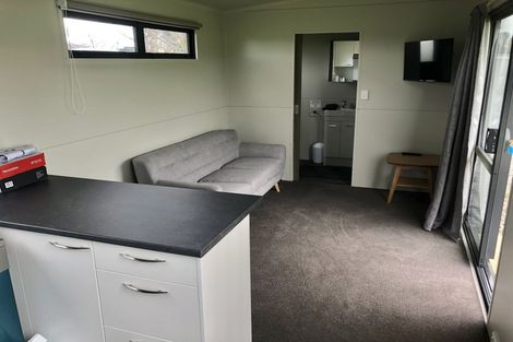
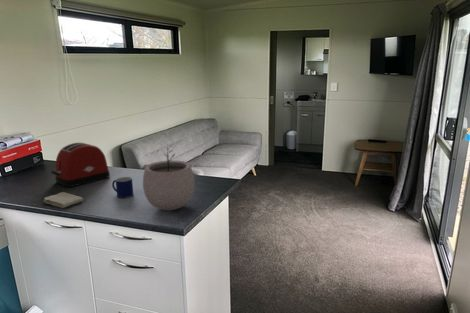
+ plant pot [142,147,195,211]
+ mug [111,176,134,199]
+ washcloth [43,191,84,209]
+ toaster [50,142,111,188]
